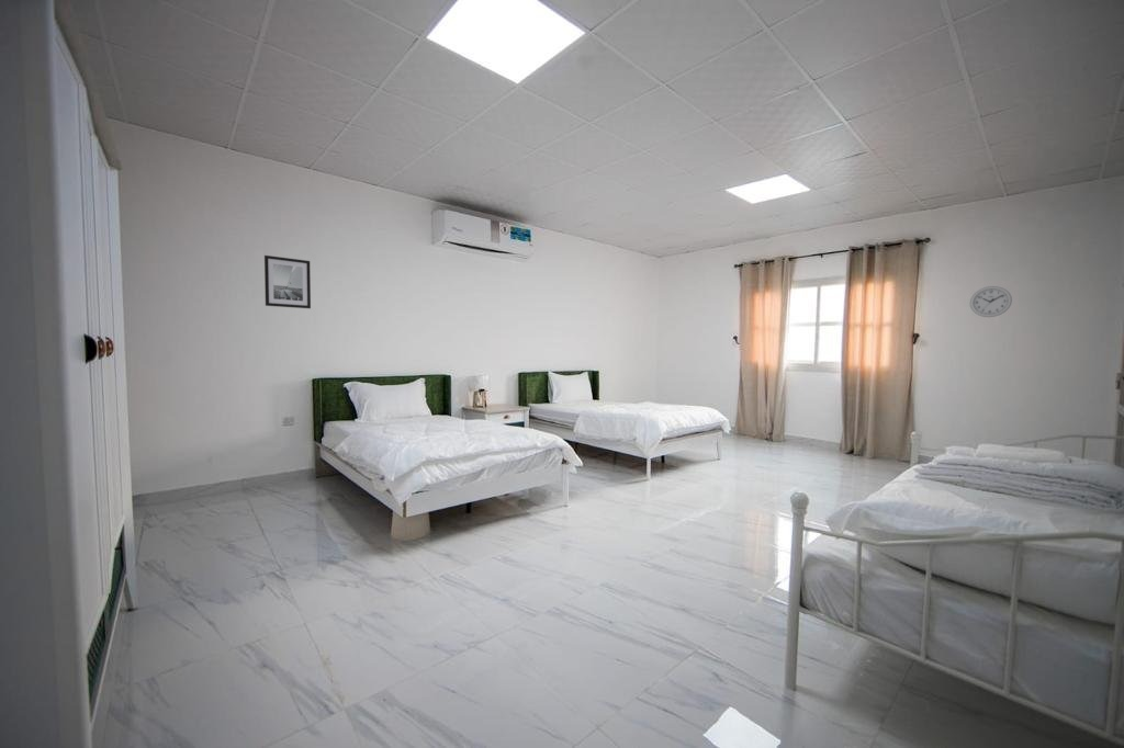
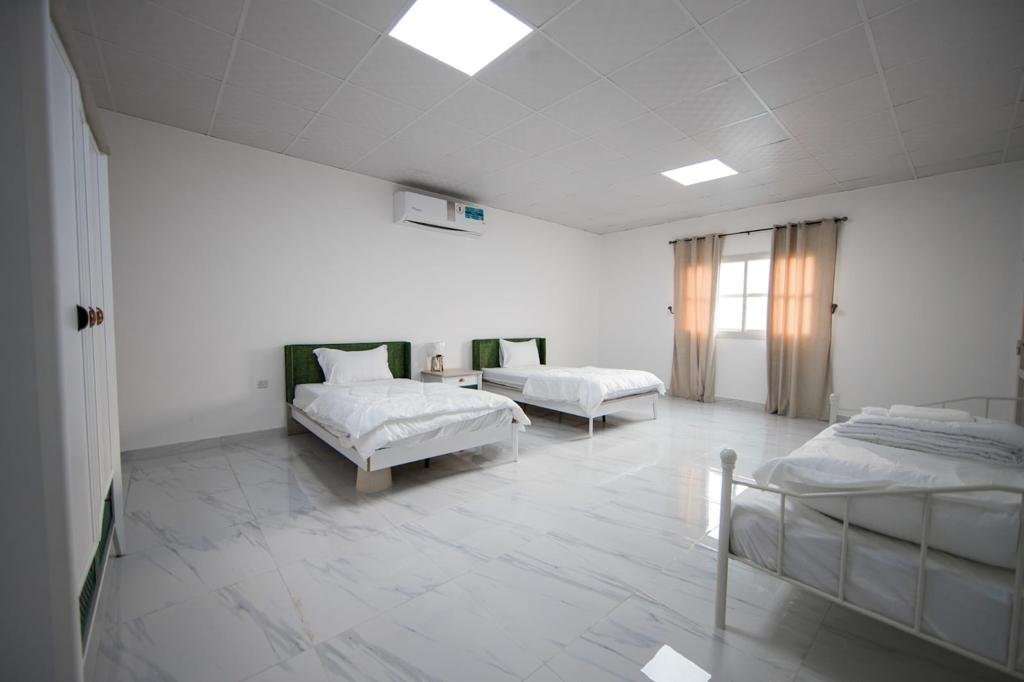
- wall clock [969,285,1013,318]
- wall art [263,254,312,309]
